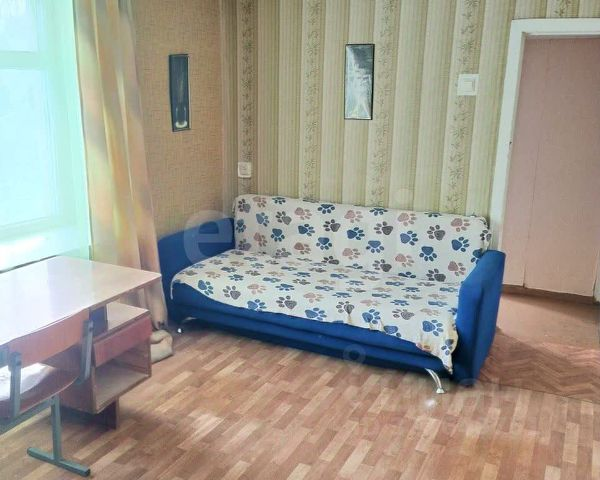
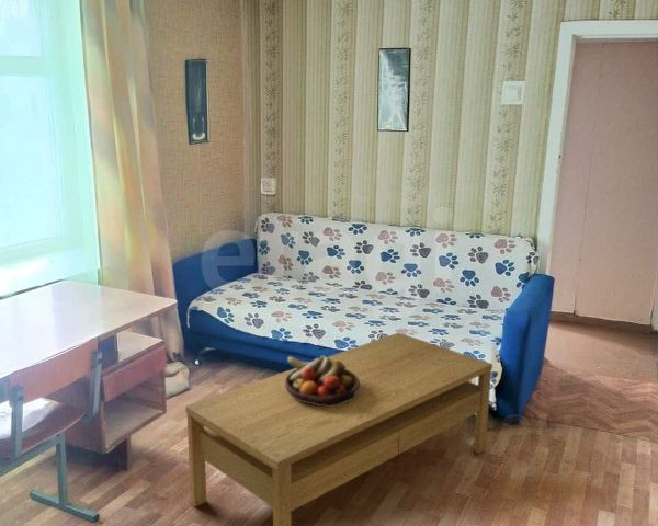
+ coffee table [184,331,494,526]
+ fruit bowl [285,354,360,407]
